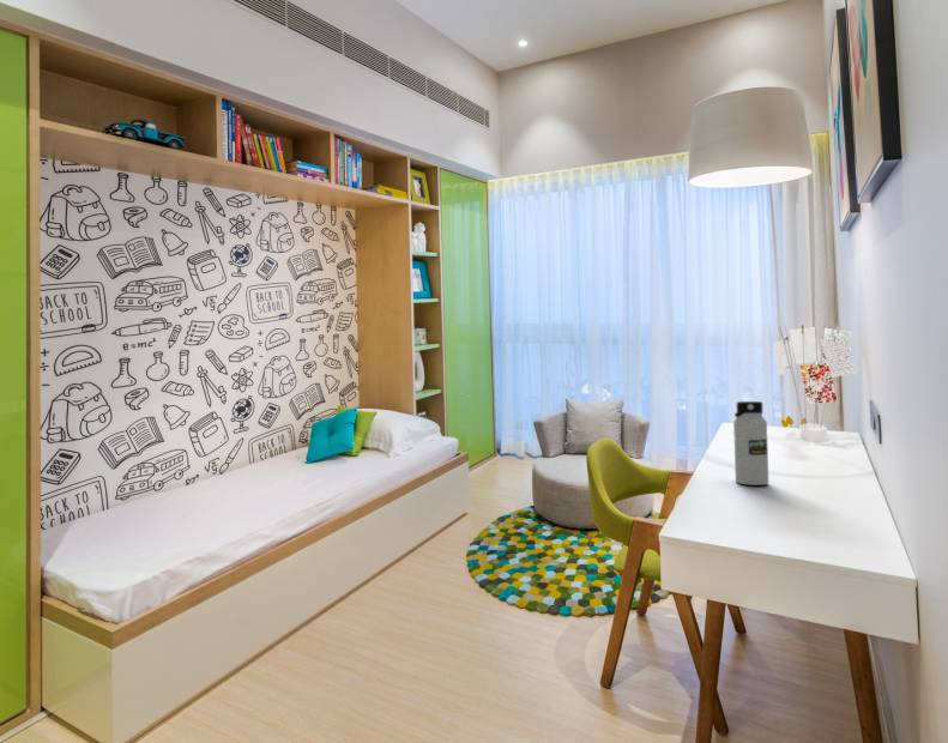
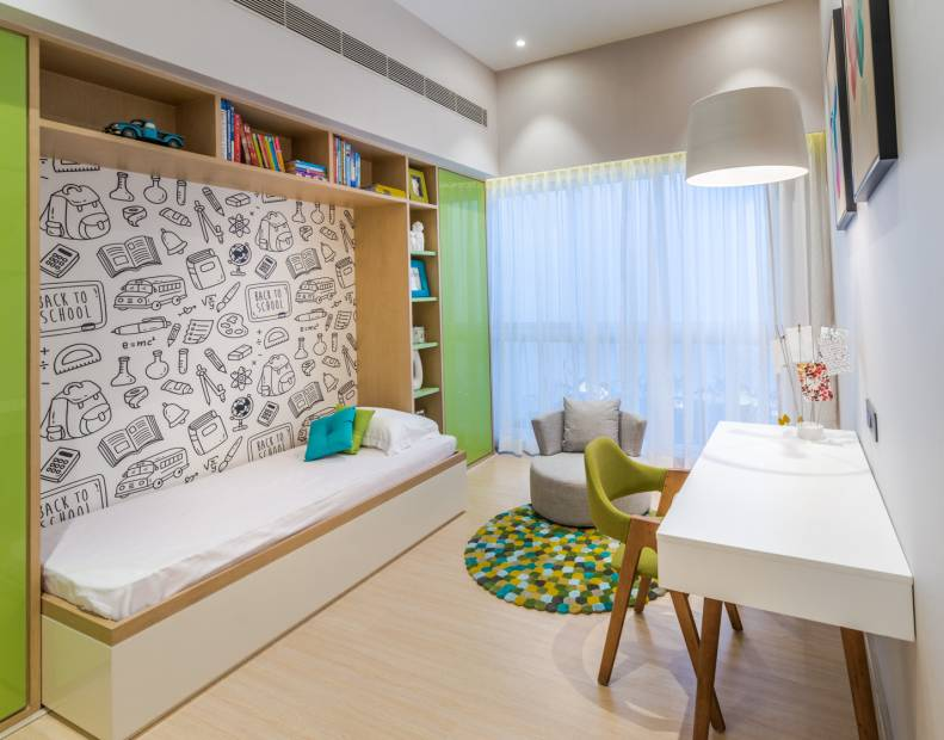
- water bottle [732,400,769,487]
